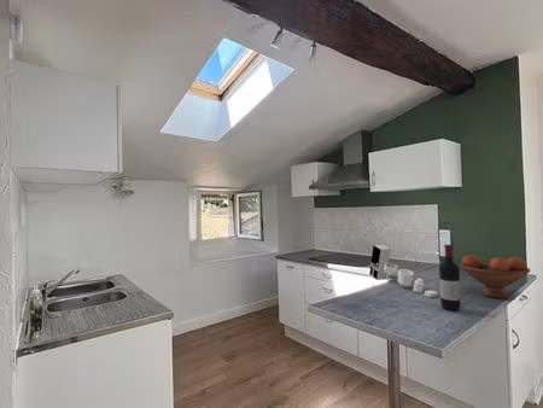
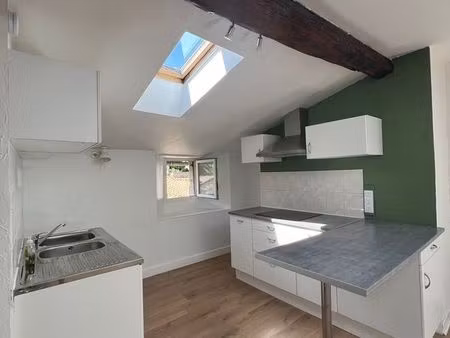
- fruit bowl [459,253,531,299]
- coffee maker [368,244,439,298]
- wine bottle [438,244,462,313]
